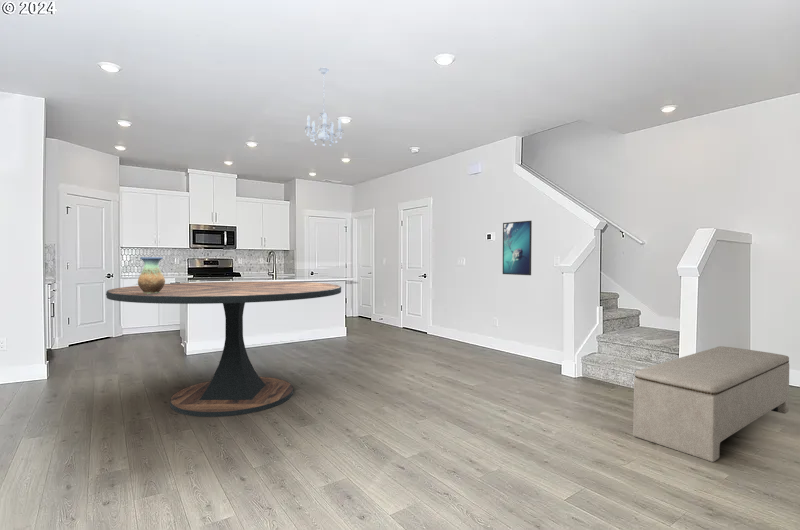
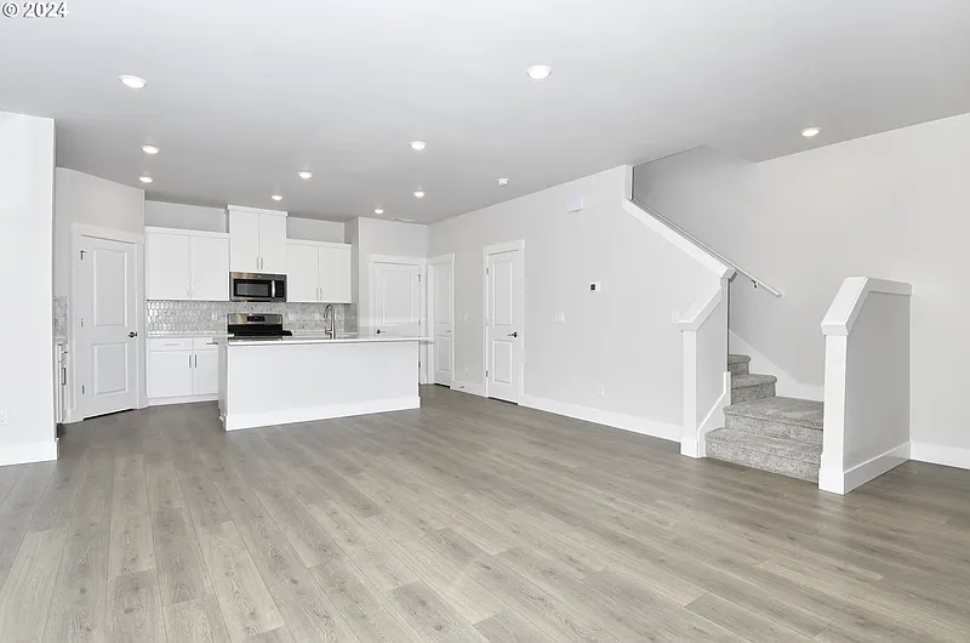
- dining table [105,280,342,418]
- vase [137,256,166,293]
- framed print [502,220,533,276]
- chandelier [304,67,345,148]
- bench [632,345,790,463]
